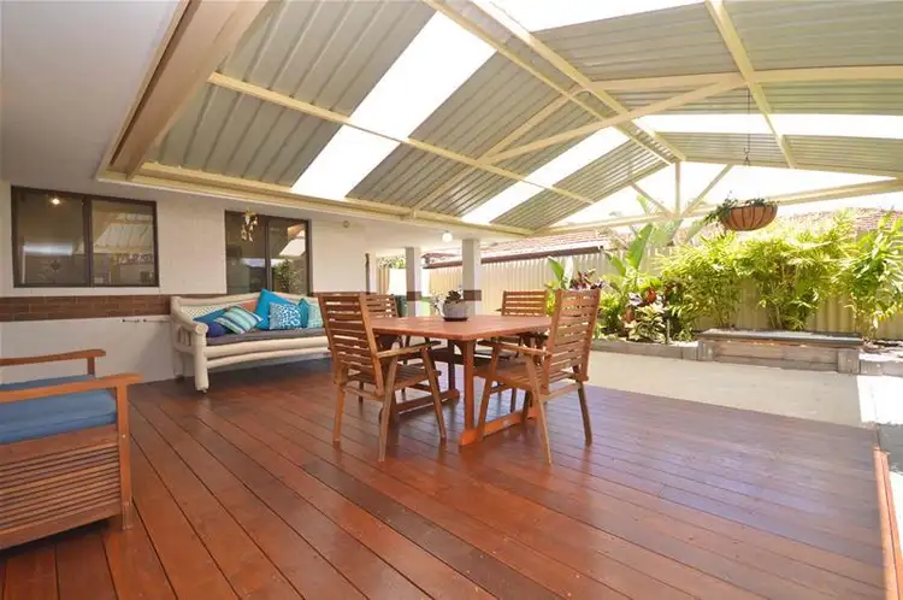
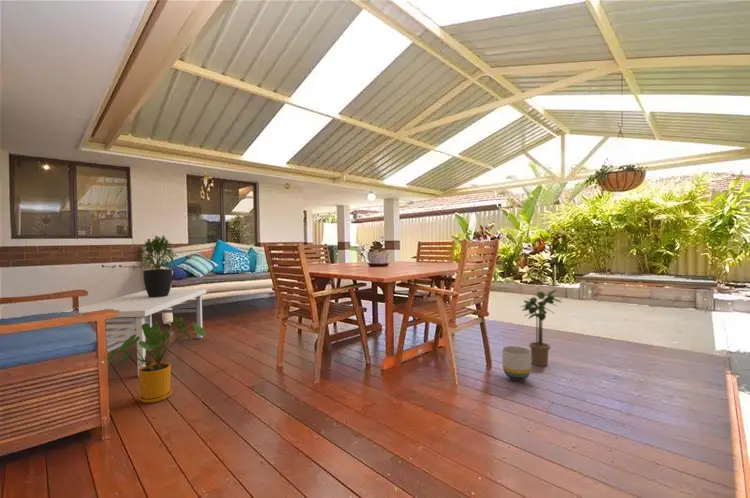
+ potted plant [520,289,563,367]
+ planter [501,345,532,382]
+ house plant [107,316,206,404]
+ potted plant [136,234,179,298]
+ coffee table [58,288,207,378]
